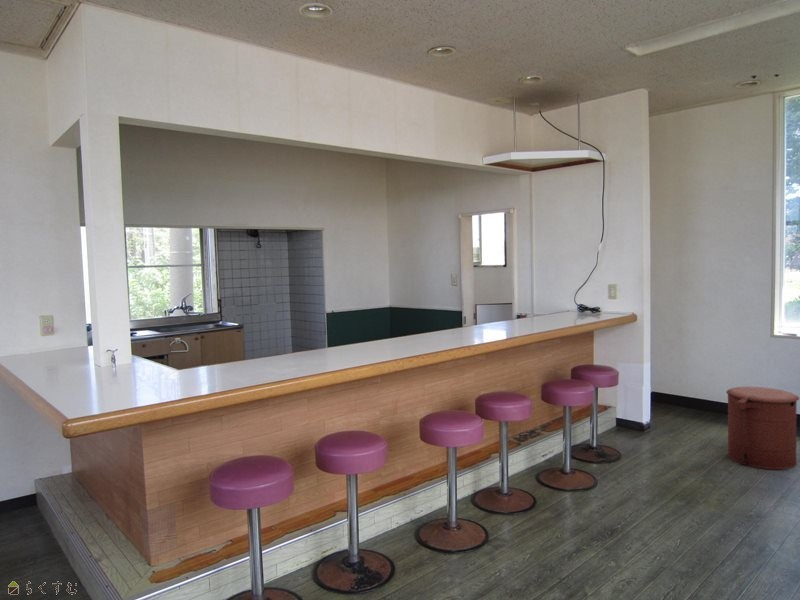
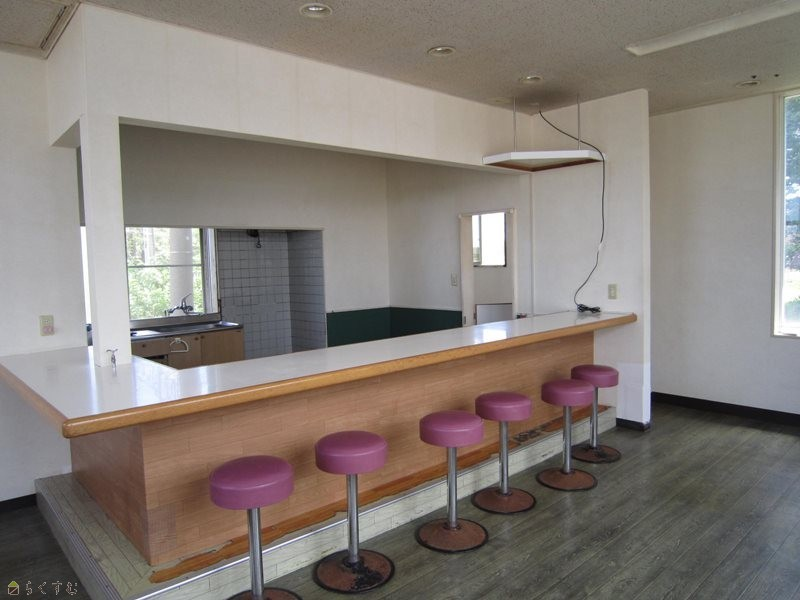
- trash can [725,386,800,470]
